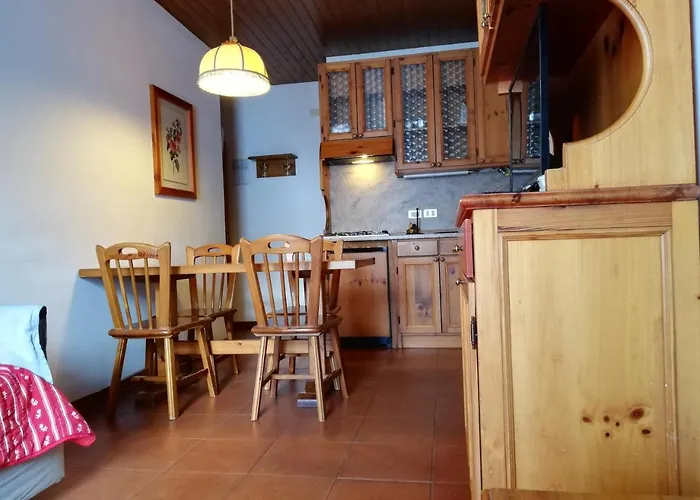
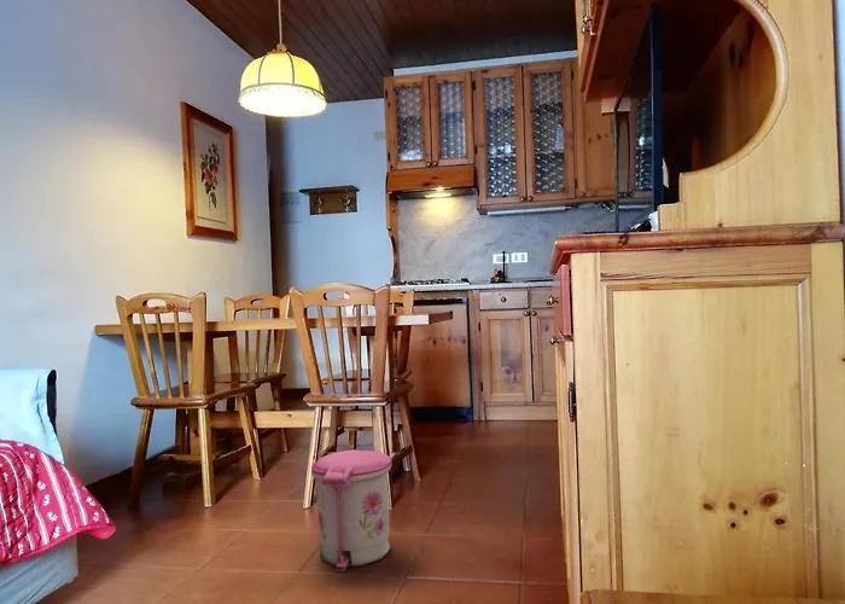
+ trash can [310,448,392,573]
